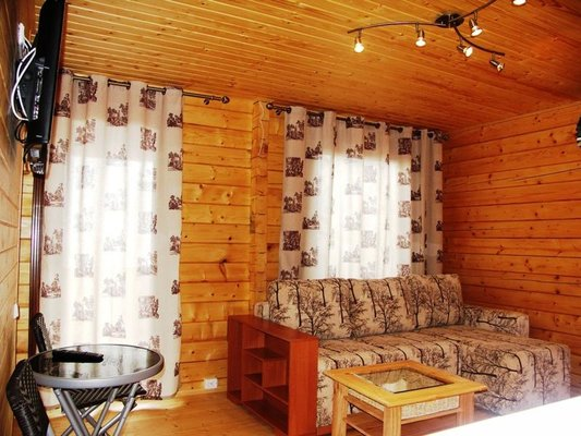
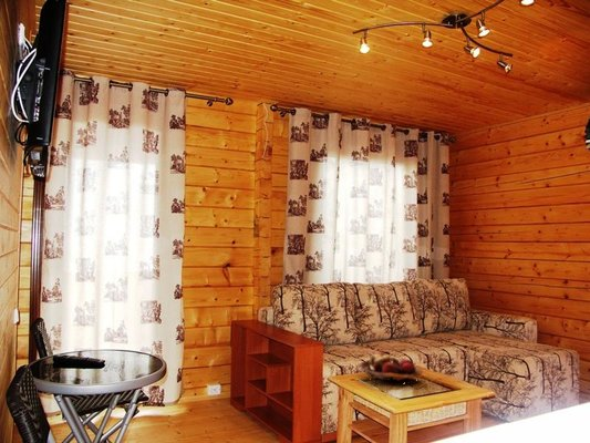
+ fruit basket [359,351,424,385]
